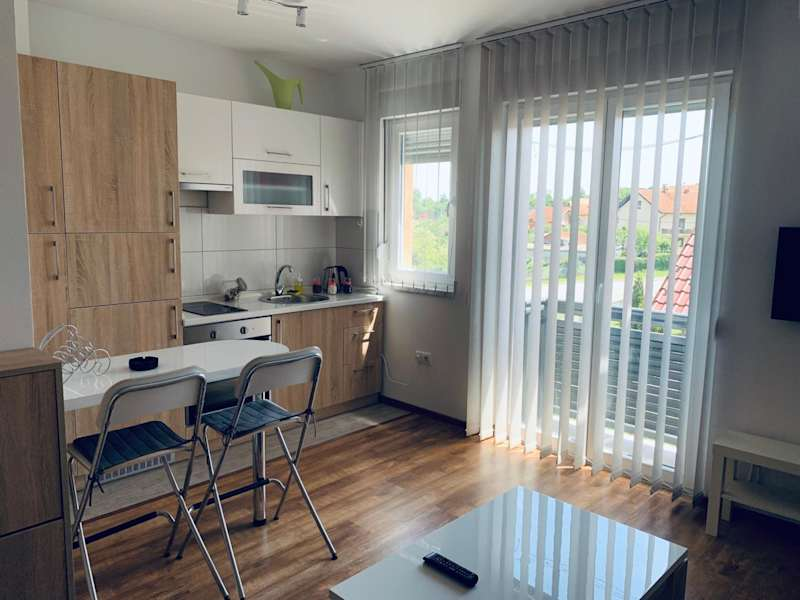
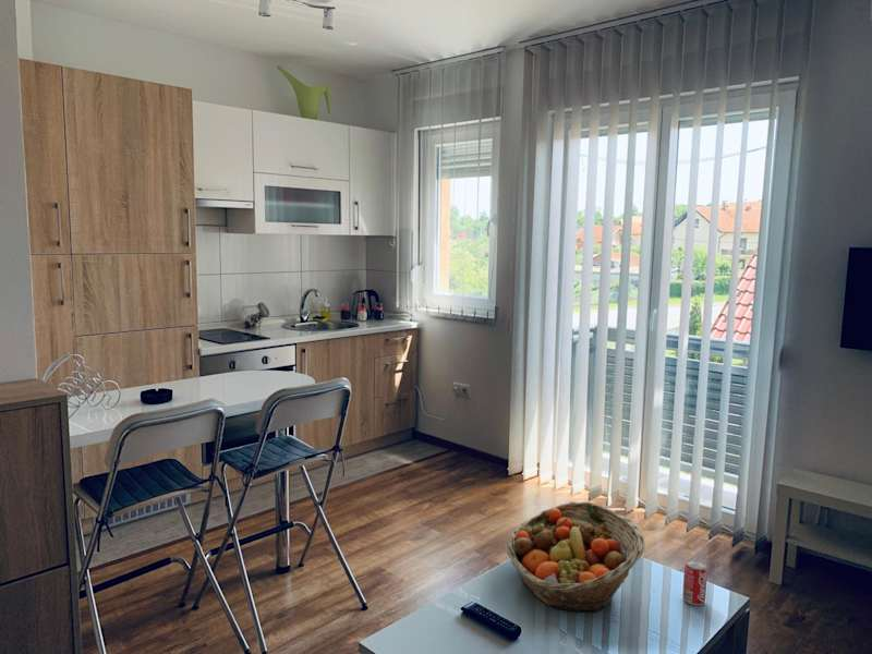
+ beverage can [681,559,708,606]
+ fruit basket [506,500,645,614]
